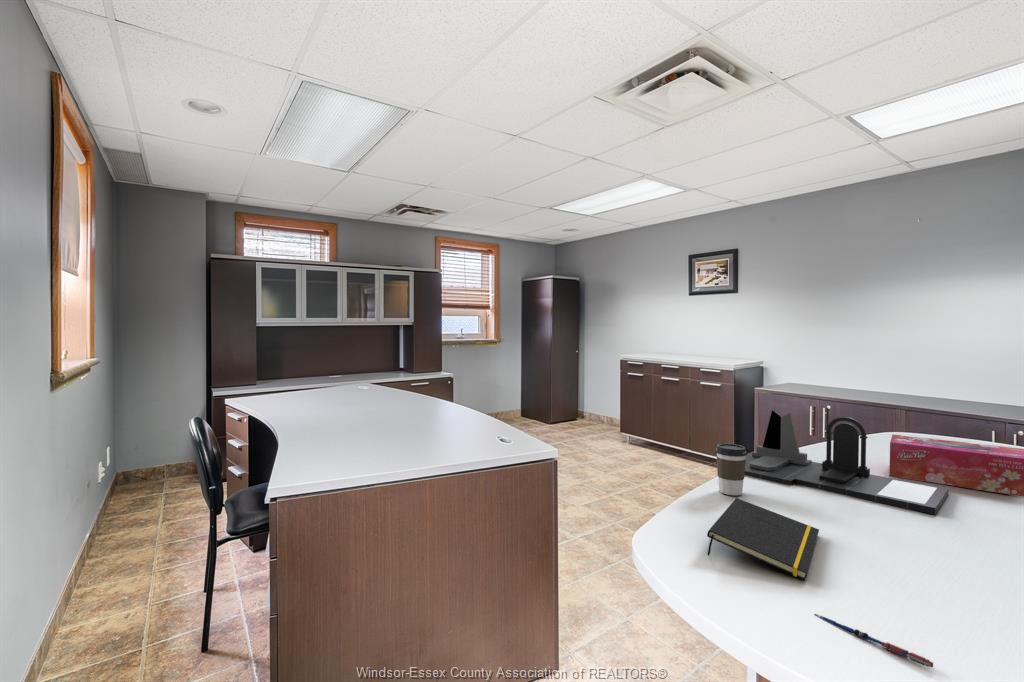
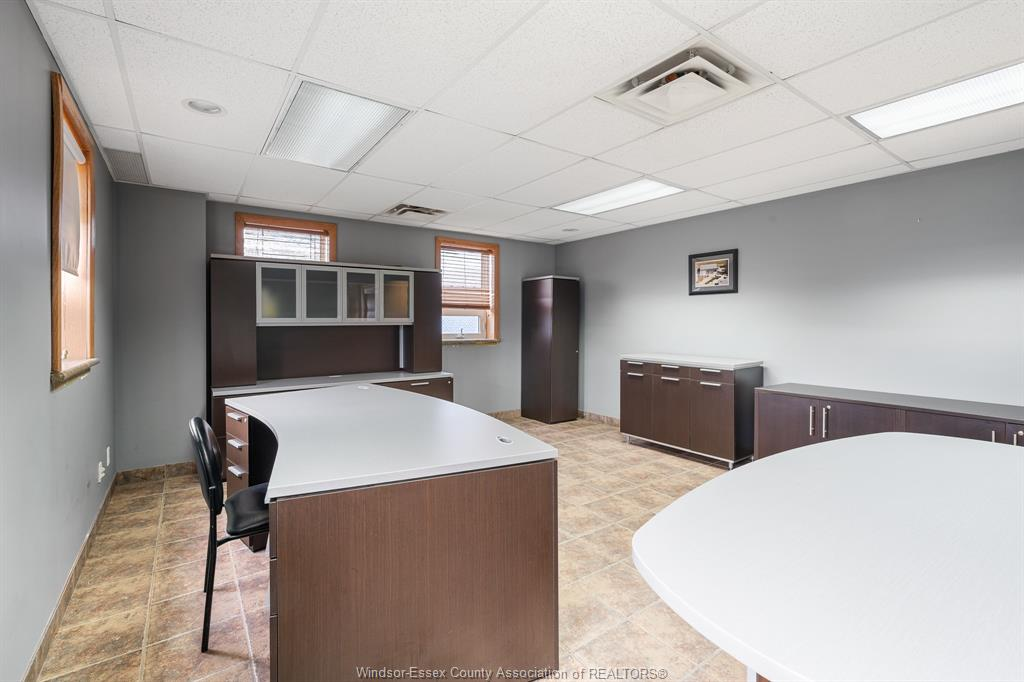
- pen [813,613,934,669]
- coffee cup [715,443,748,496]
- desk organizer [744,410,949,515]
- notepad [706,497,820,581]
- tissue box [888,433,1024,497]
